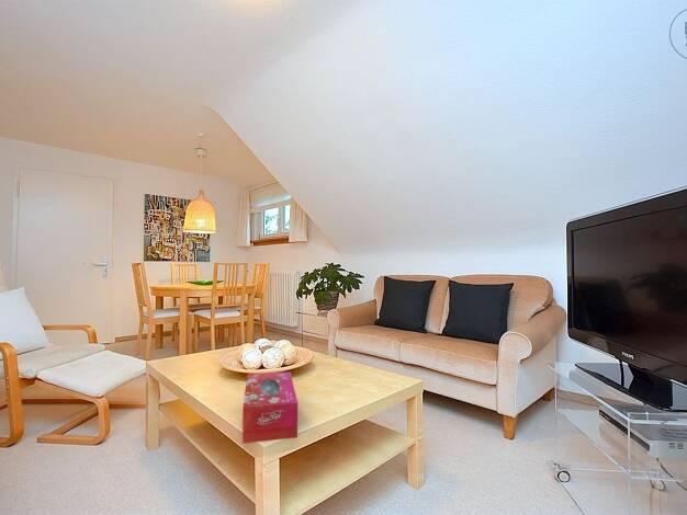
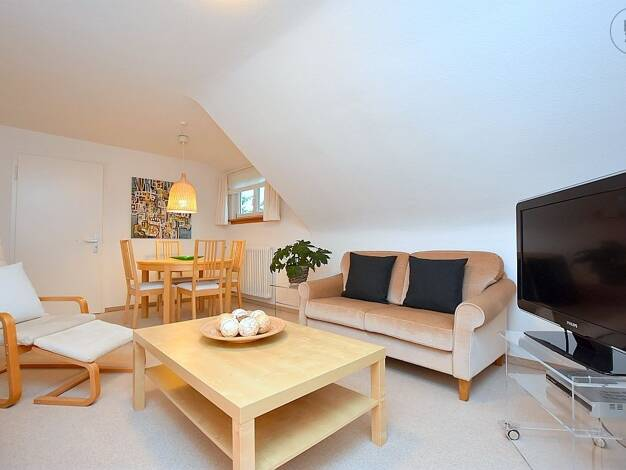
- tissue box [241,371,299,444]
